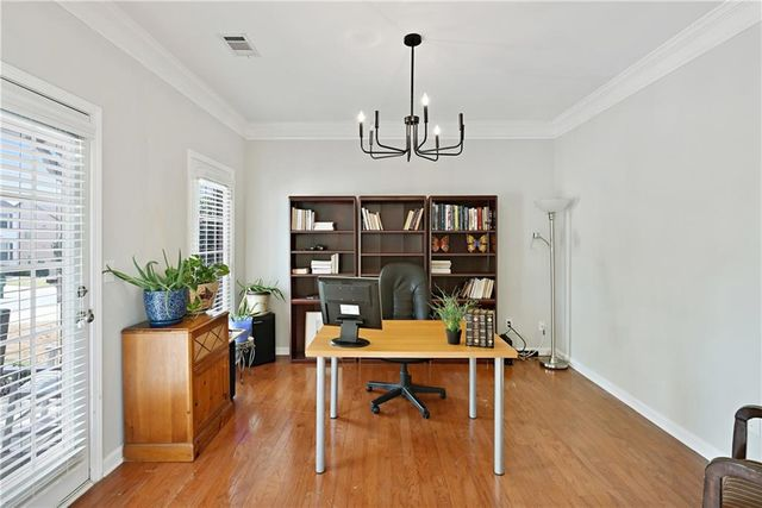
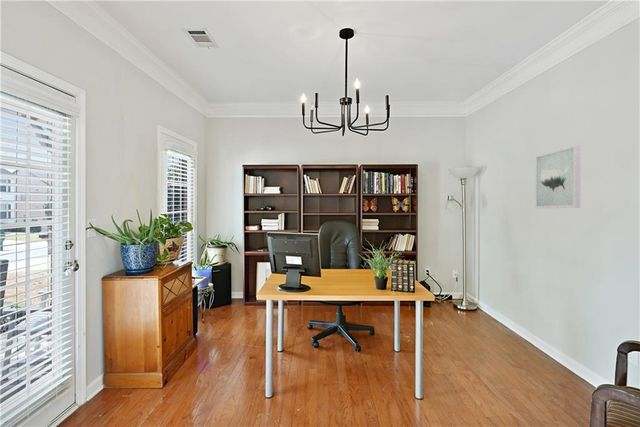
+ wall art [534,144,582,209]
